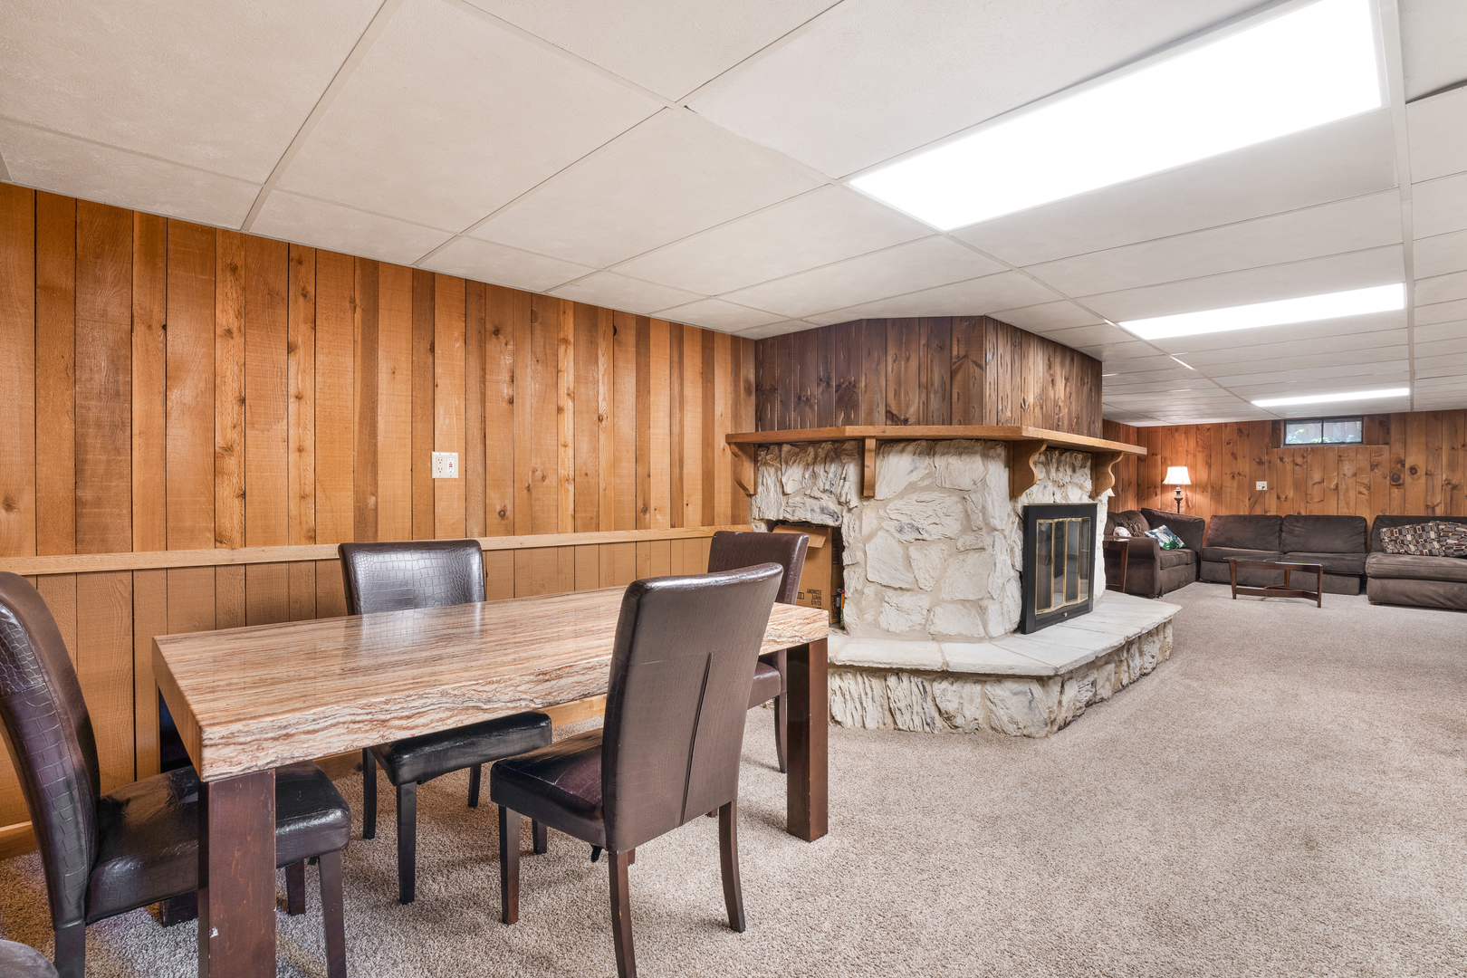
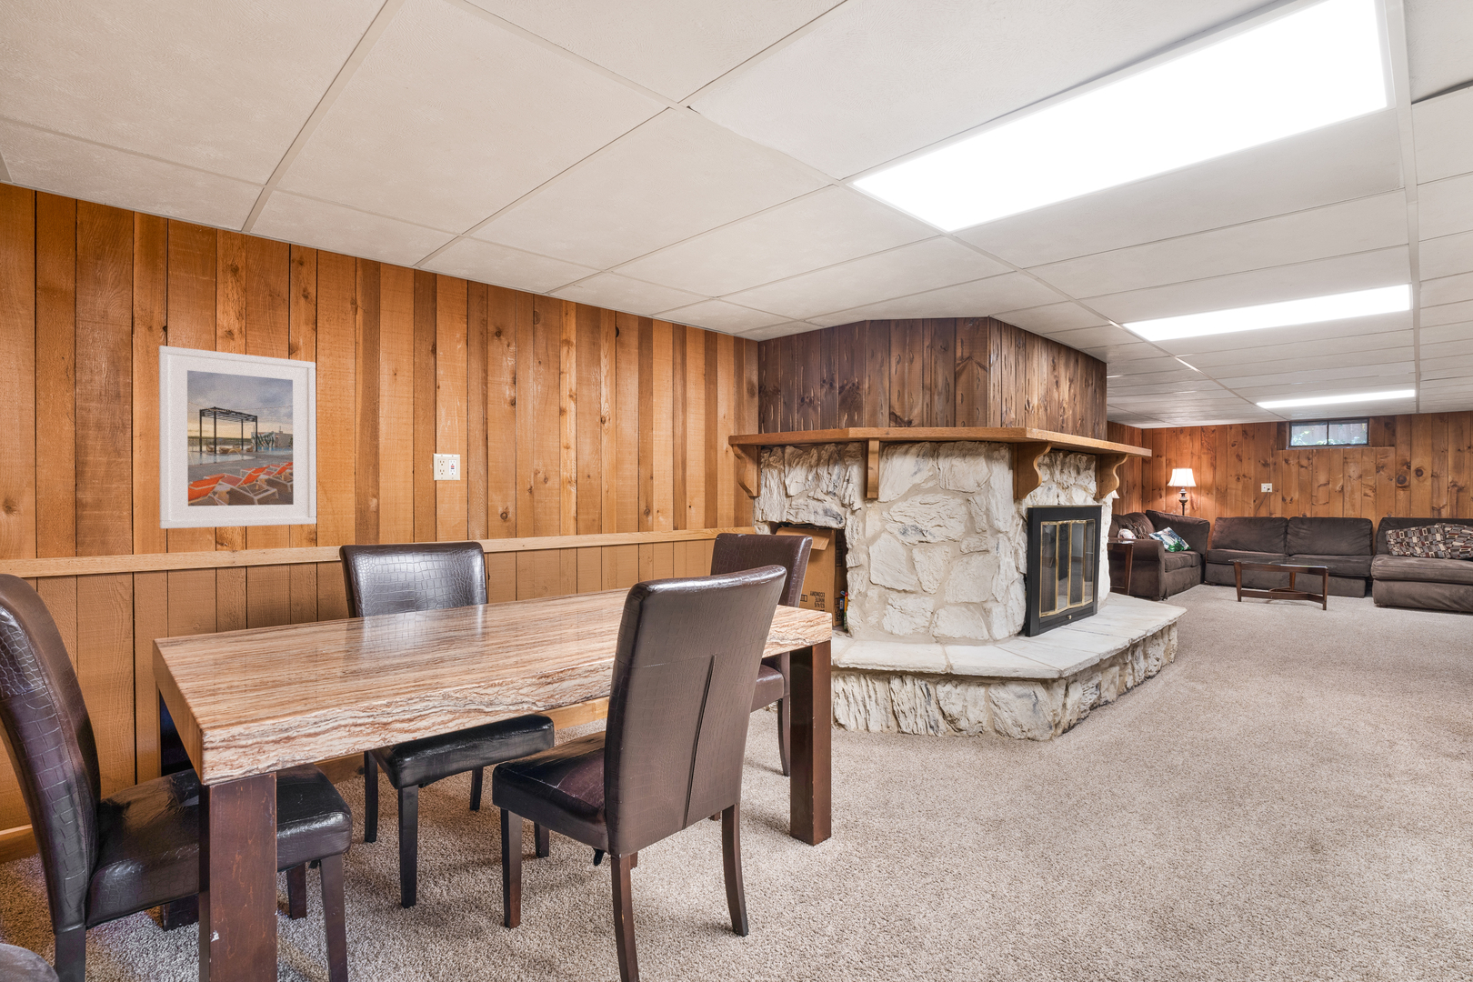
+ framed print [158,344,318,529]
